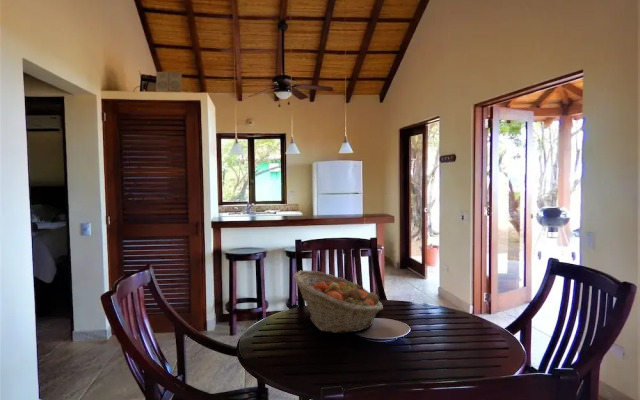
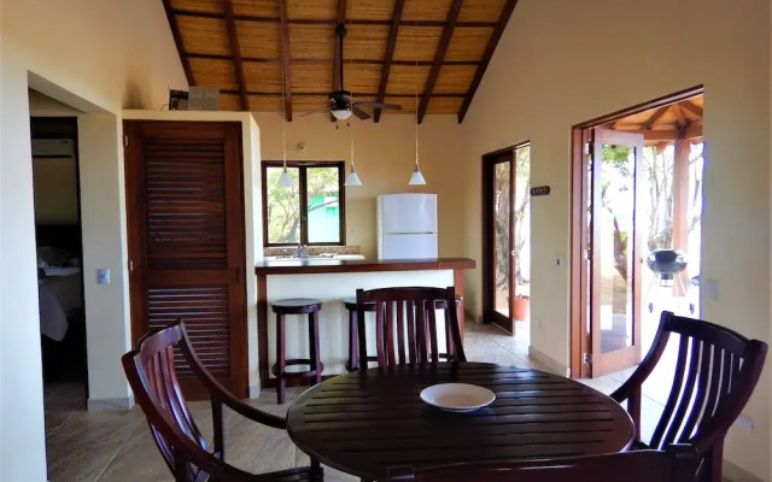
- fruit basket [292,269,384,334]
